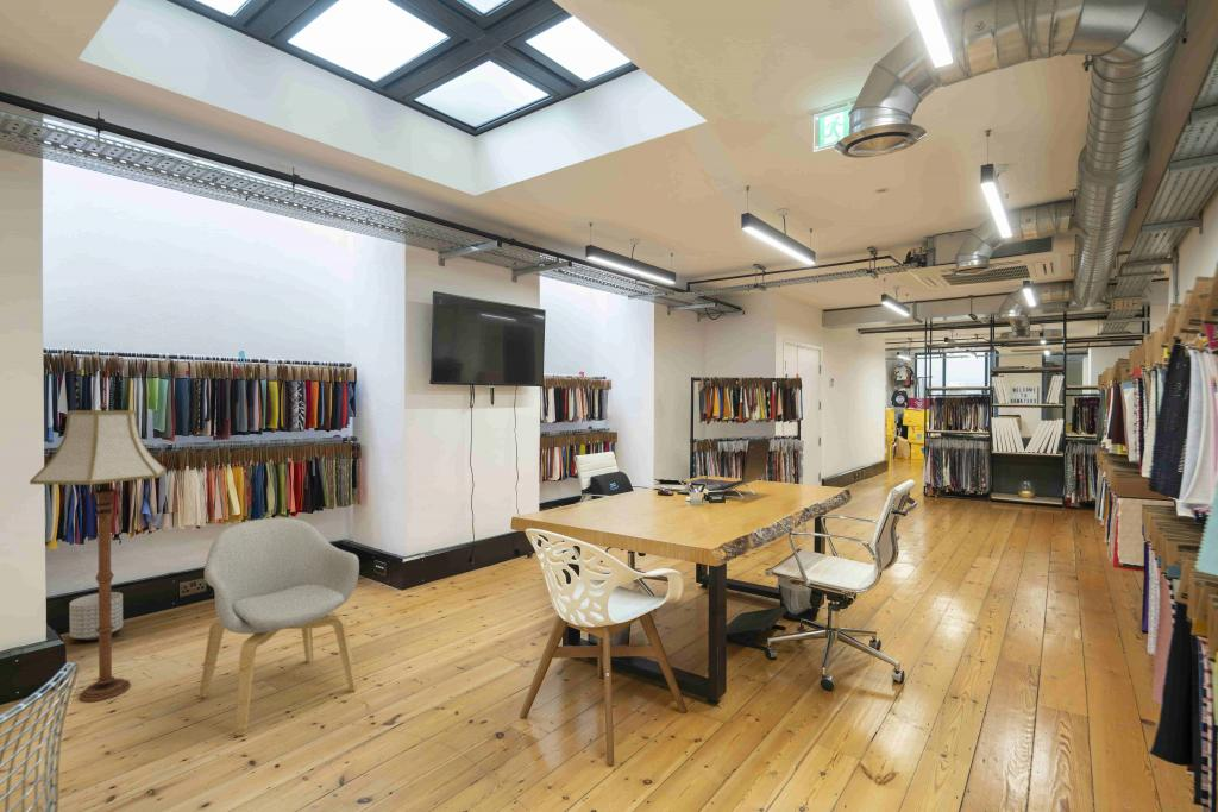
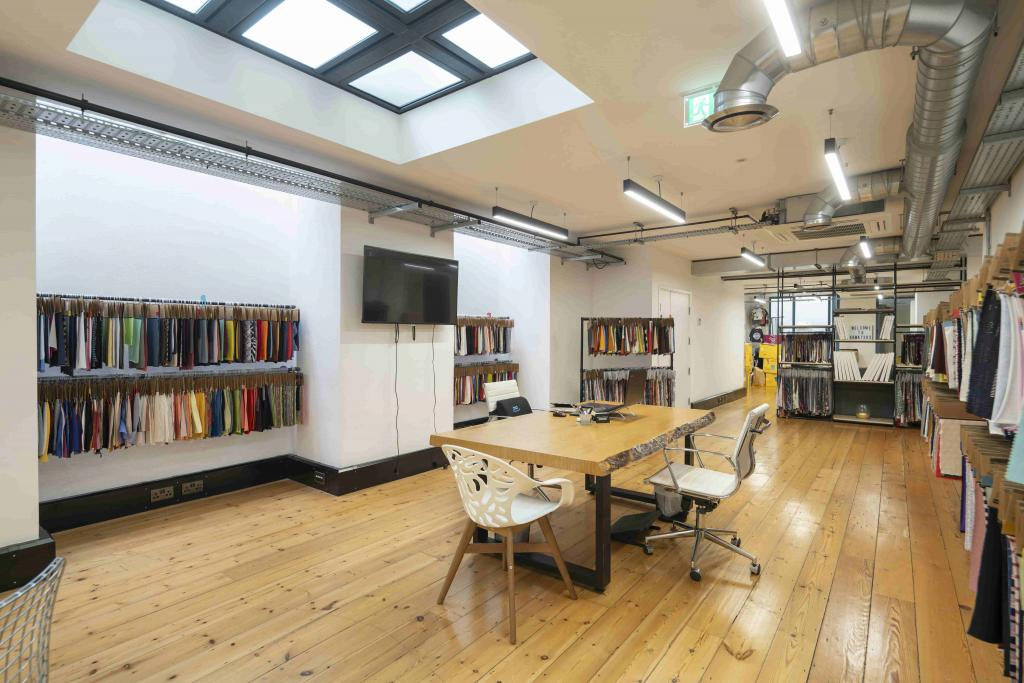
- armchair [197,517,360,737]
- floor lamp [29,401,168,703]
- planter [69,591,124,641]
